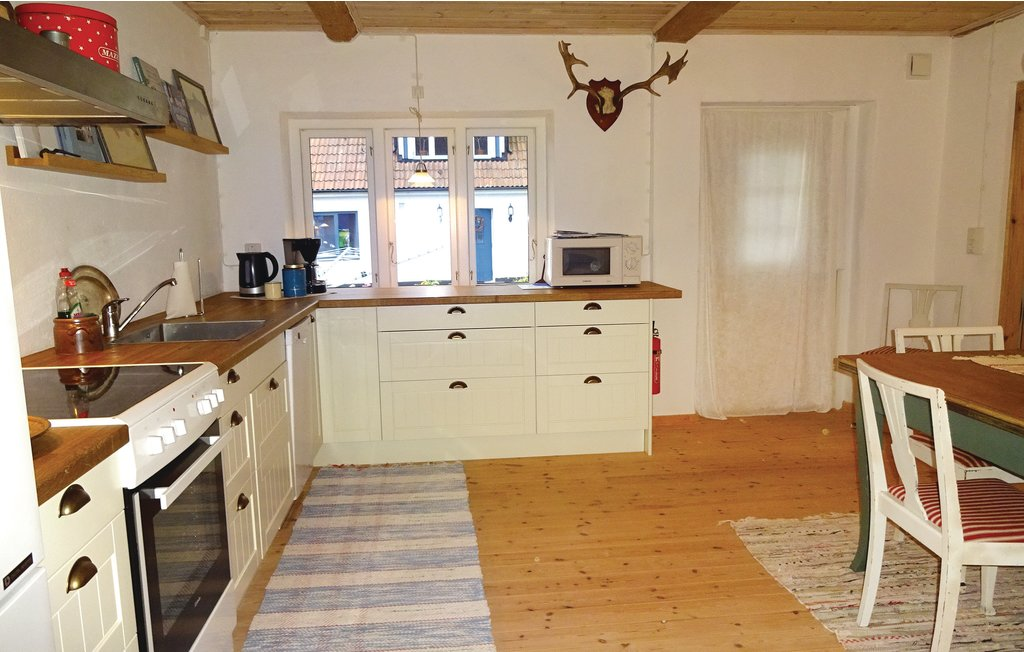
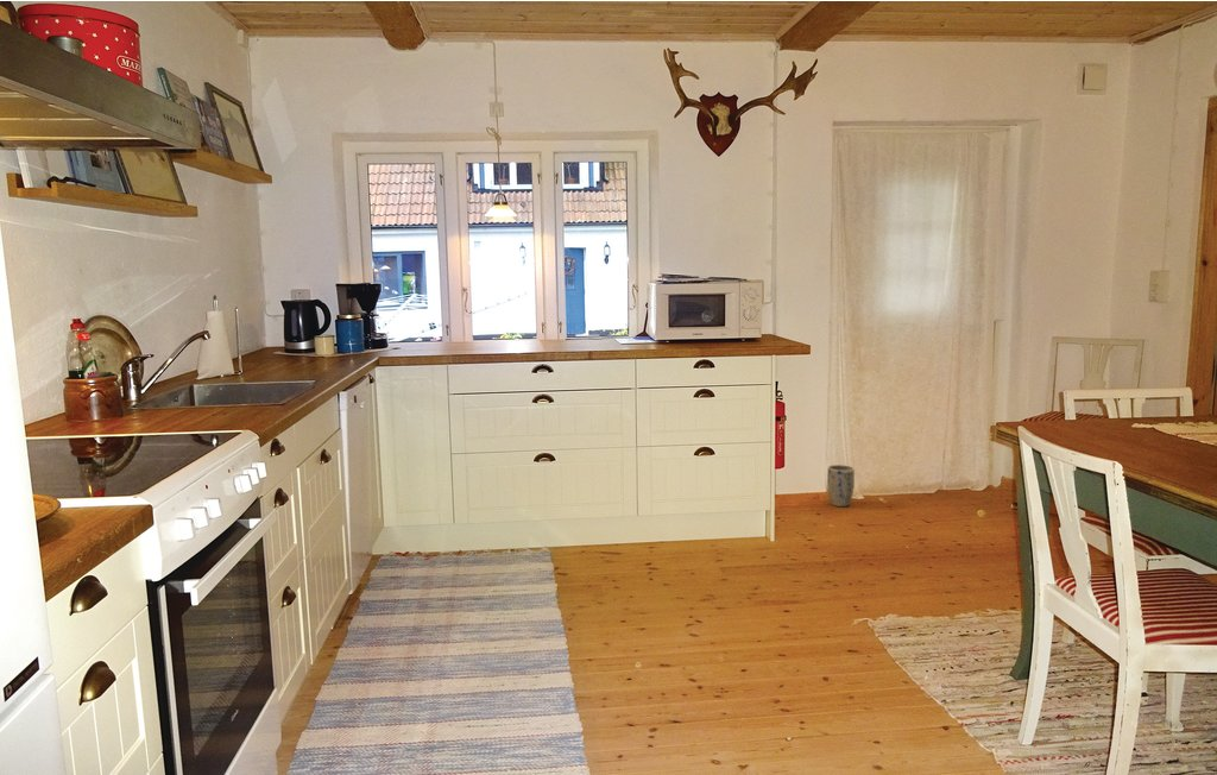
+ plant pot [826,464,856,508]
